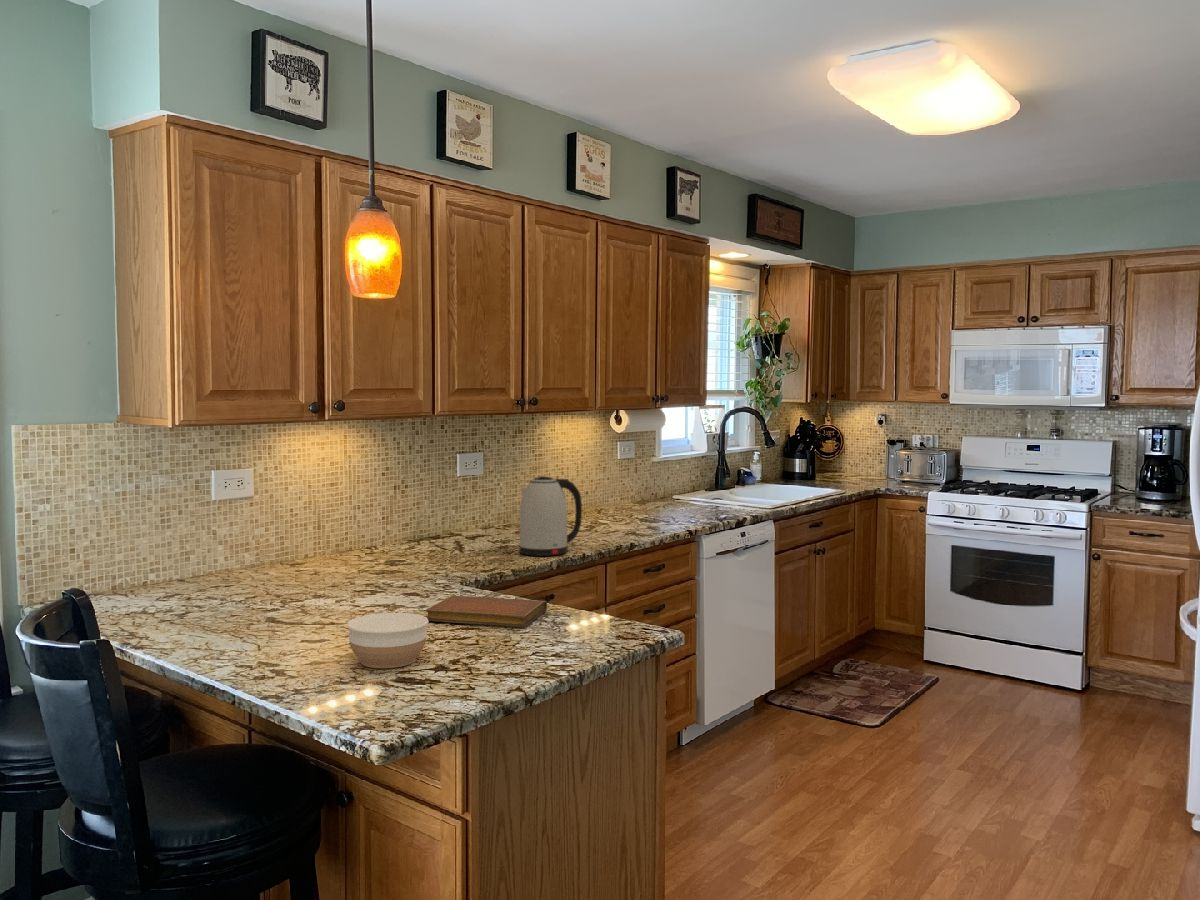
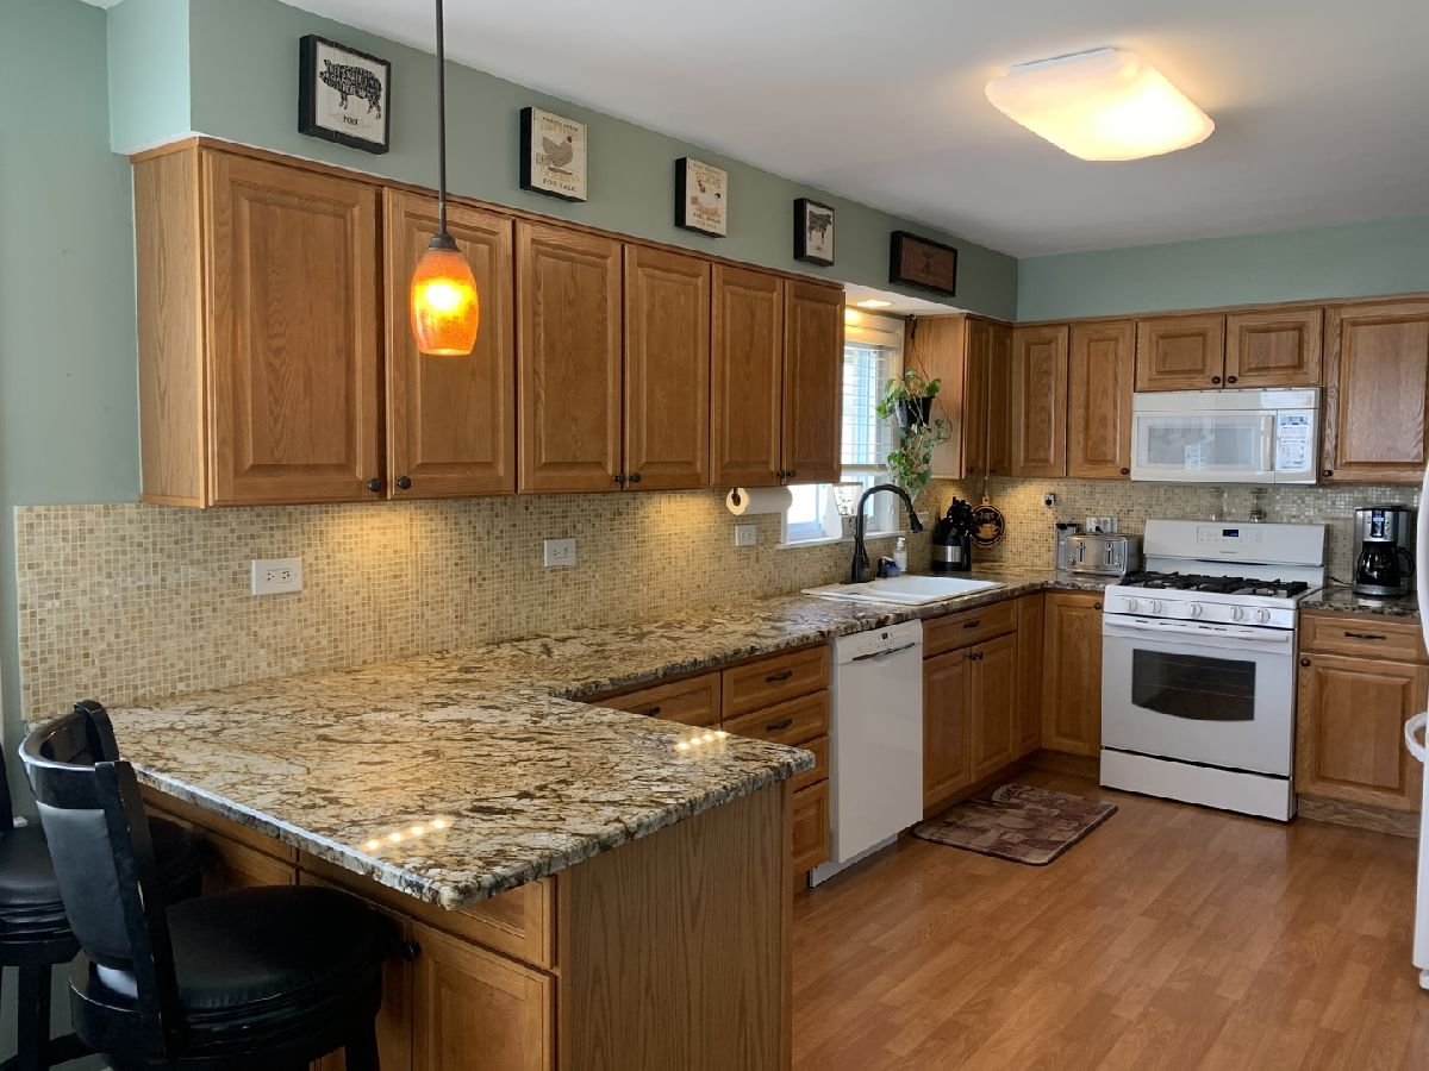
- notebook [425,595,548,628]
- kettle [518,475,583,557]
- bowl [346,612,429,669]
